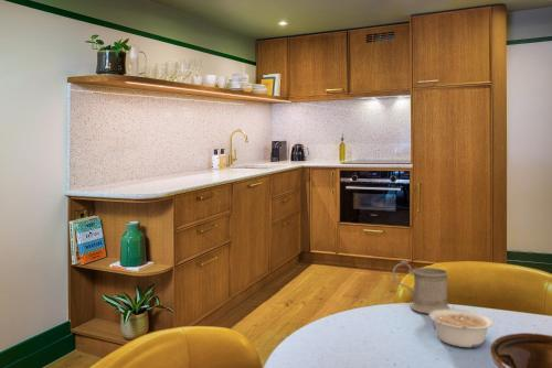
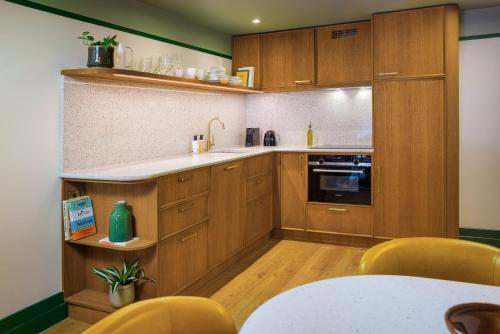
- mug [392,260,452,315]
- legume [428,309,495,348]
